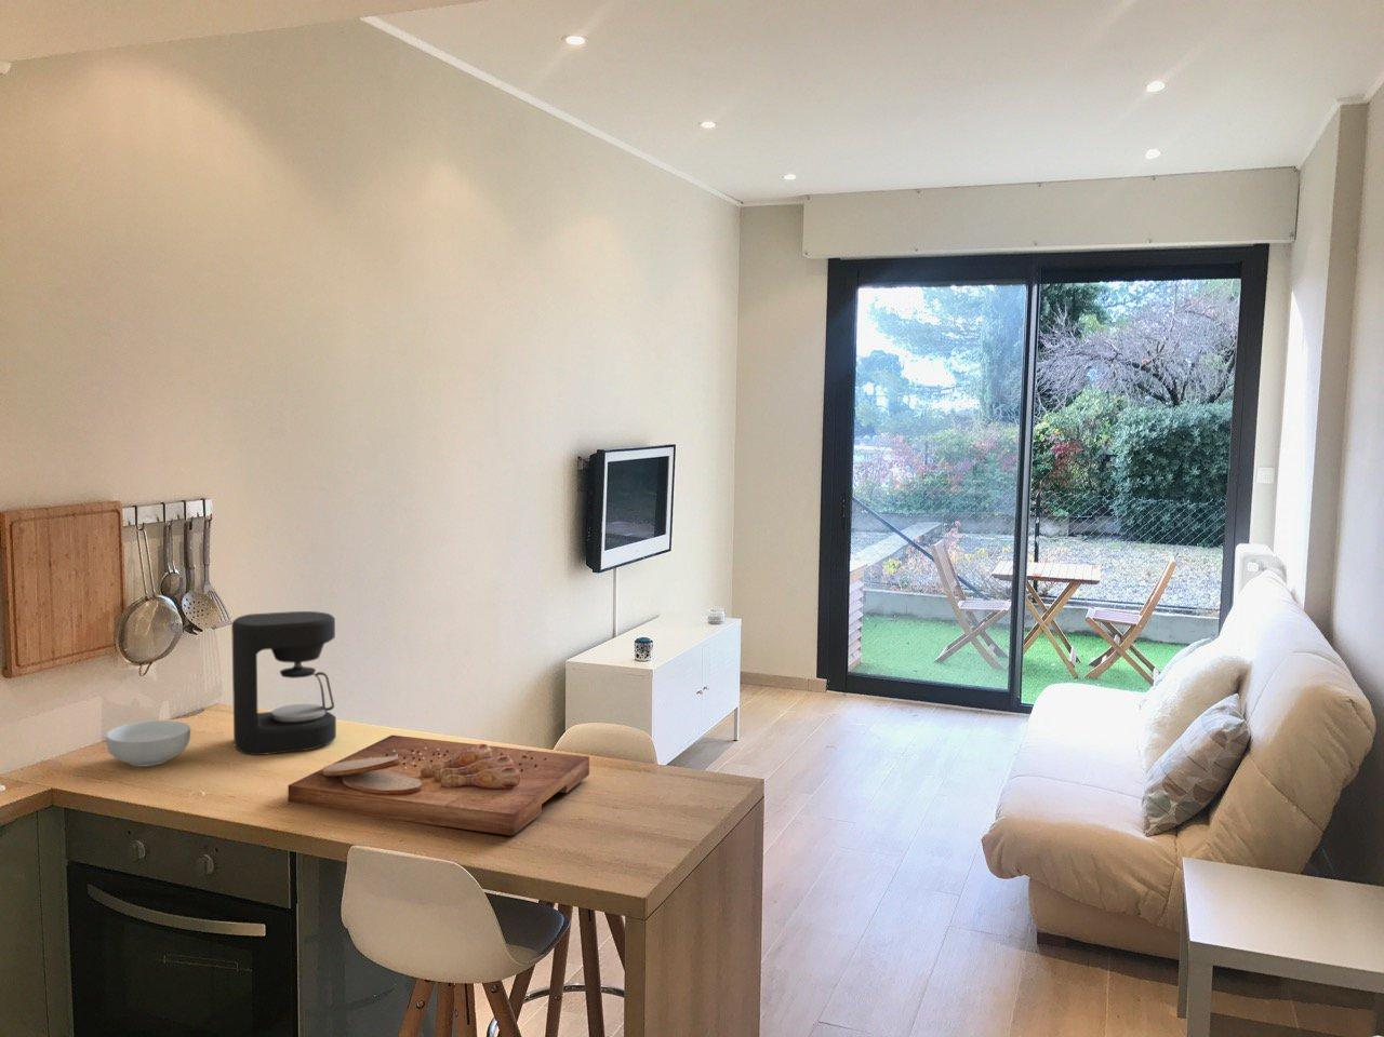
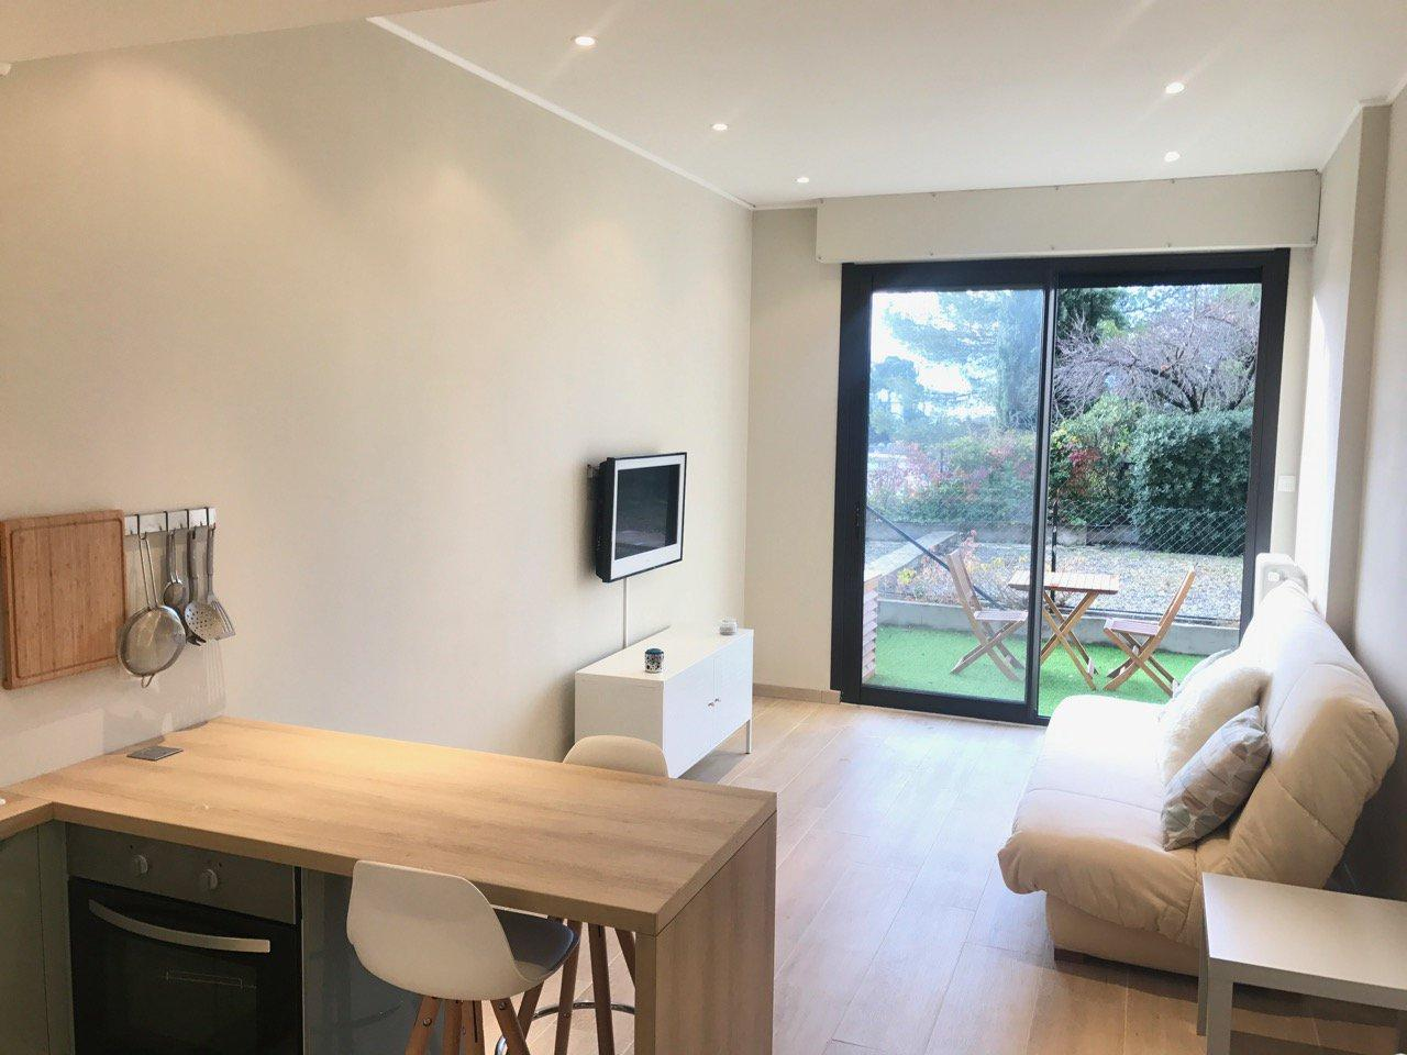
- coffee maker [230,610,338,756]
- cereal bowl [105,719,192,768]
- cutting board [287,733,591,837]
